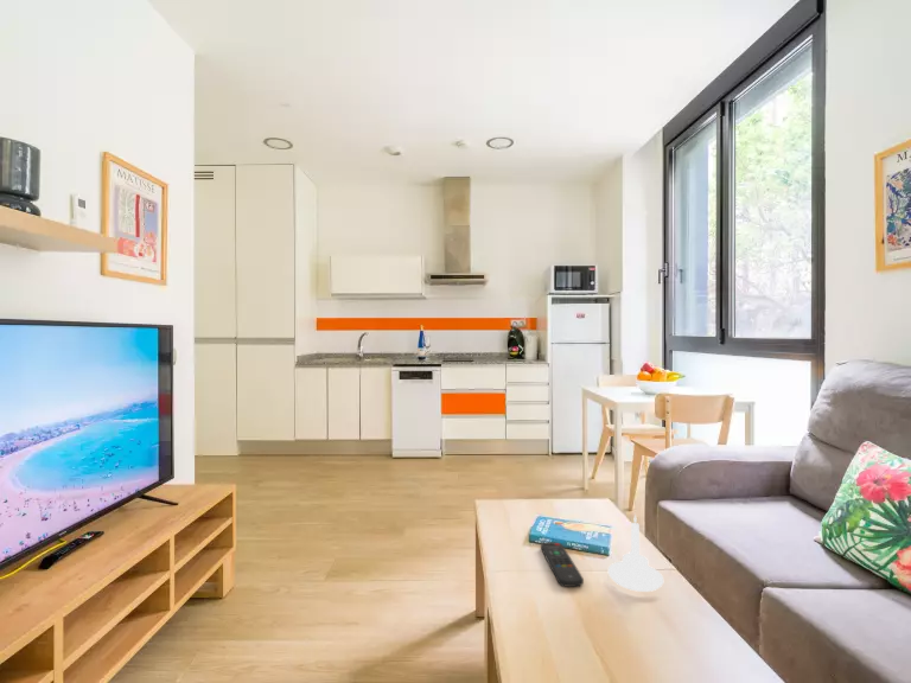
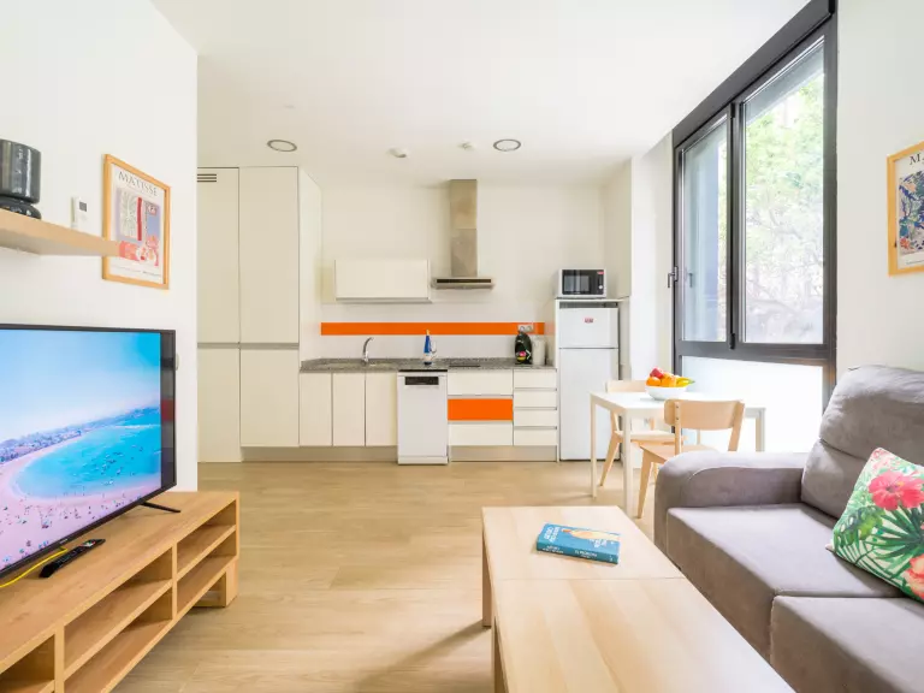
- candle holder [607,512,664,593]
- remote control [540,541,585,588]
